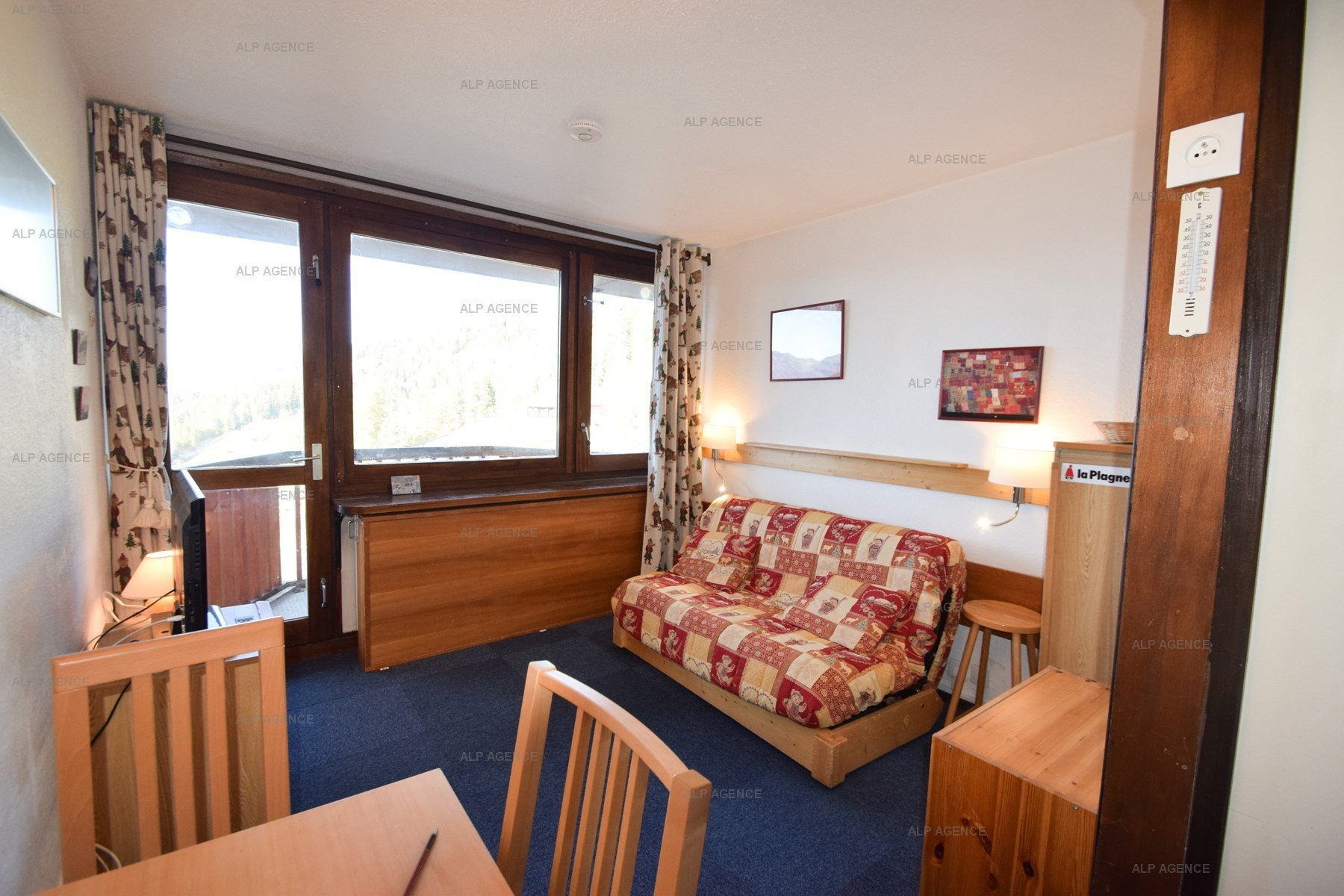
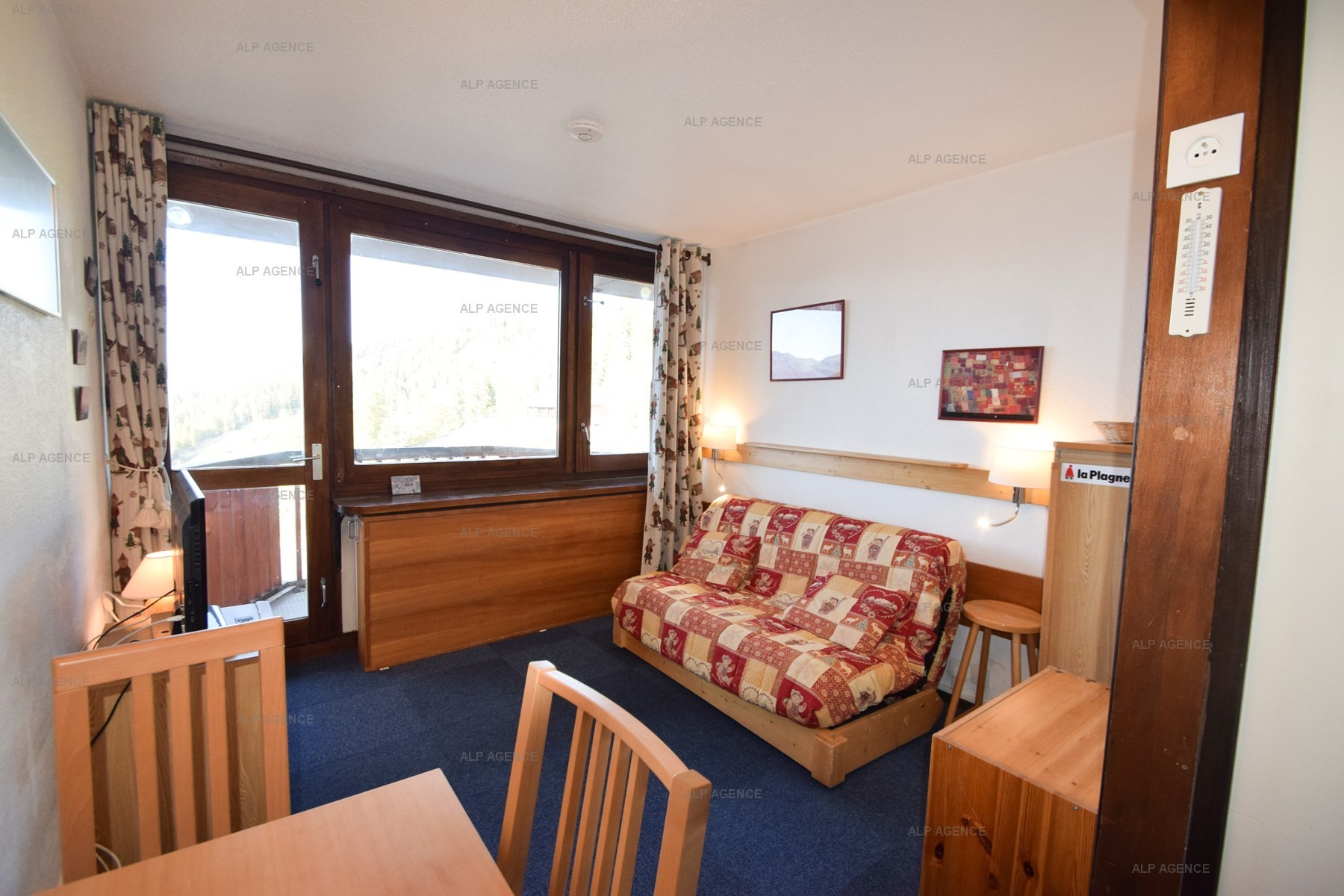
- pen [402,827,438,896]
